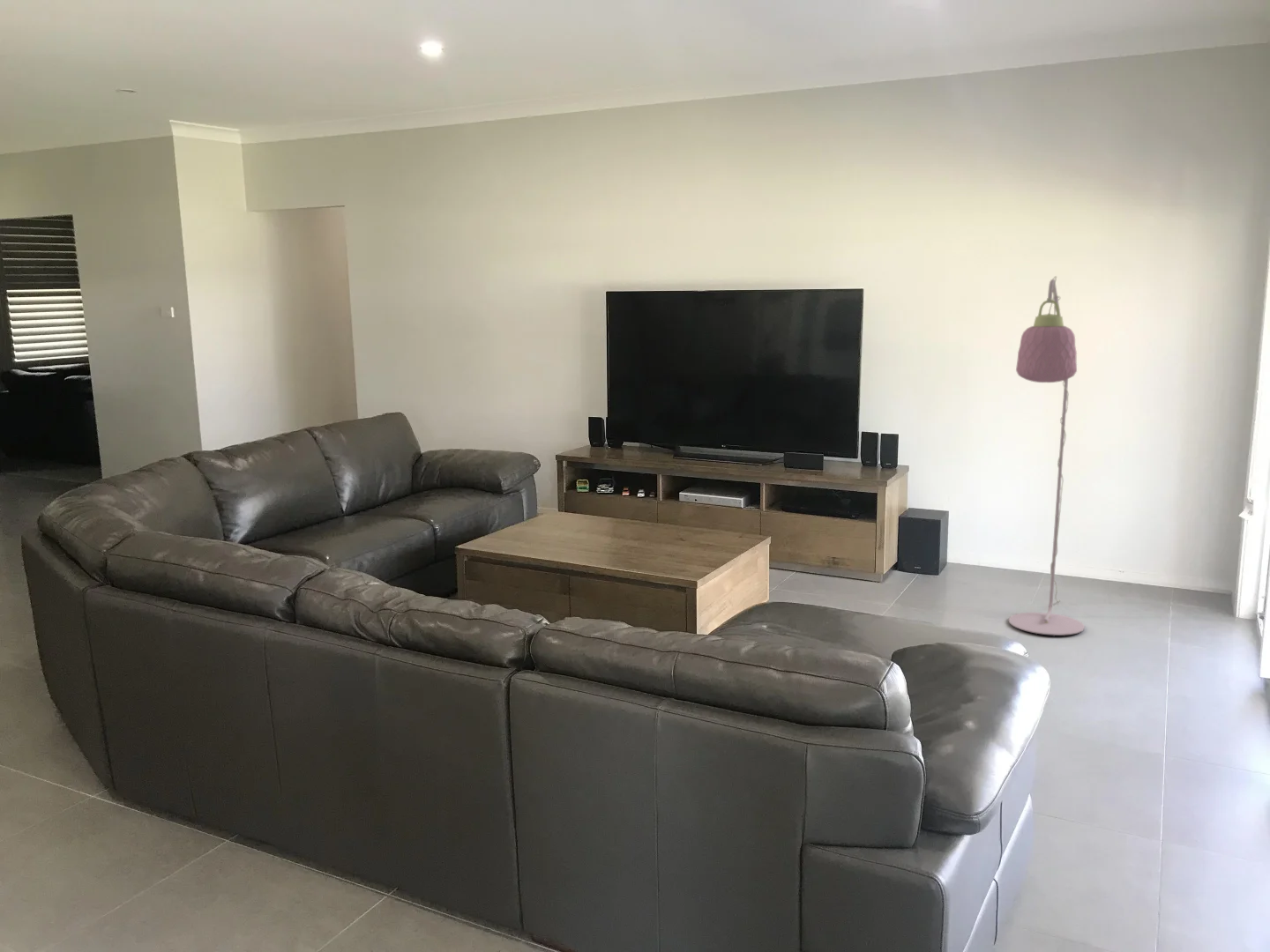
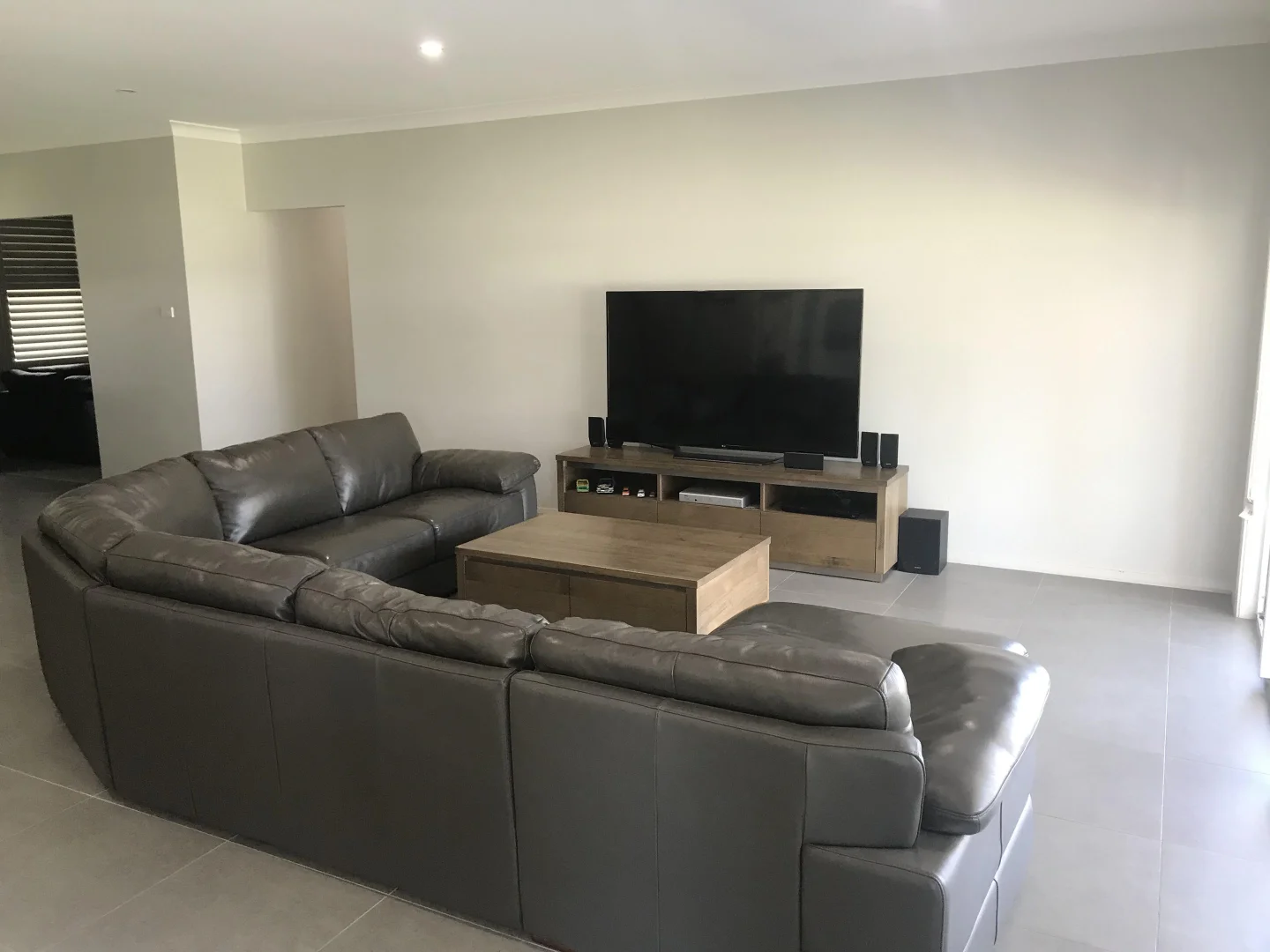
- floor lamp [1008,275,1086,636]
